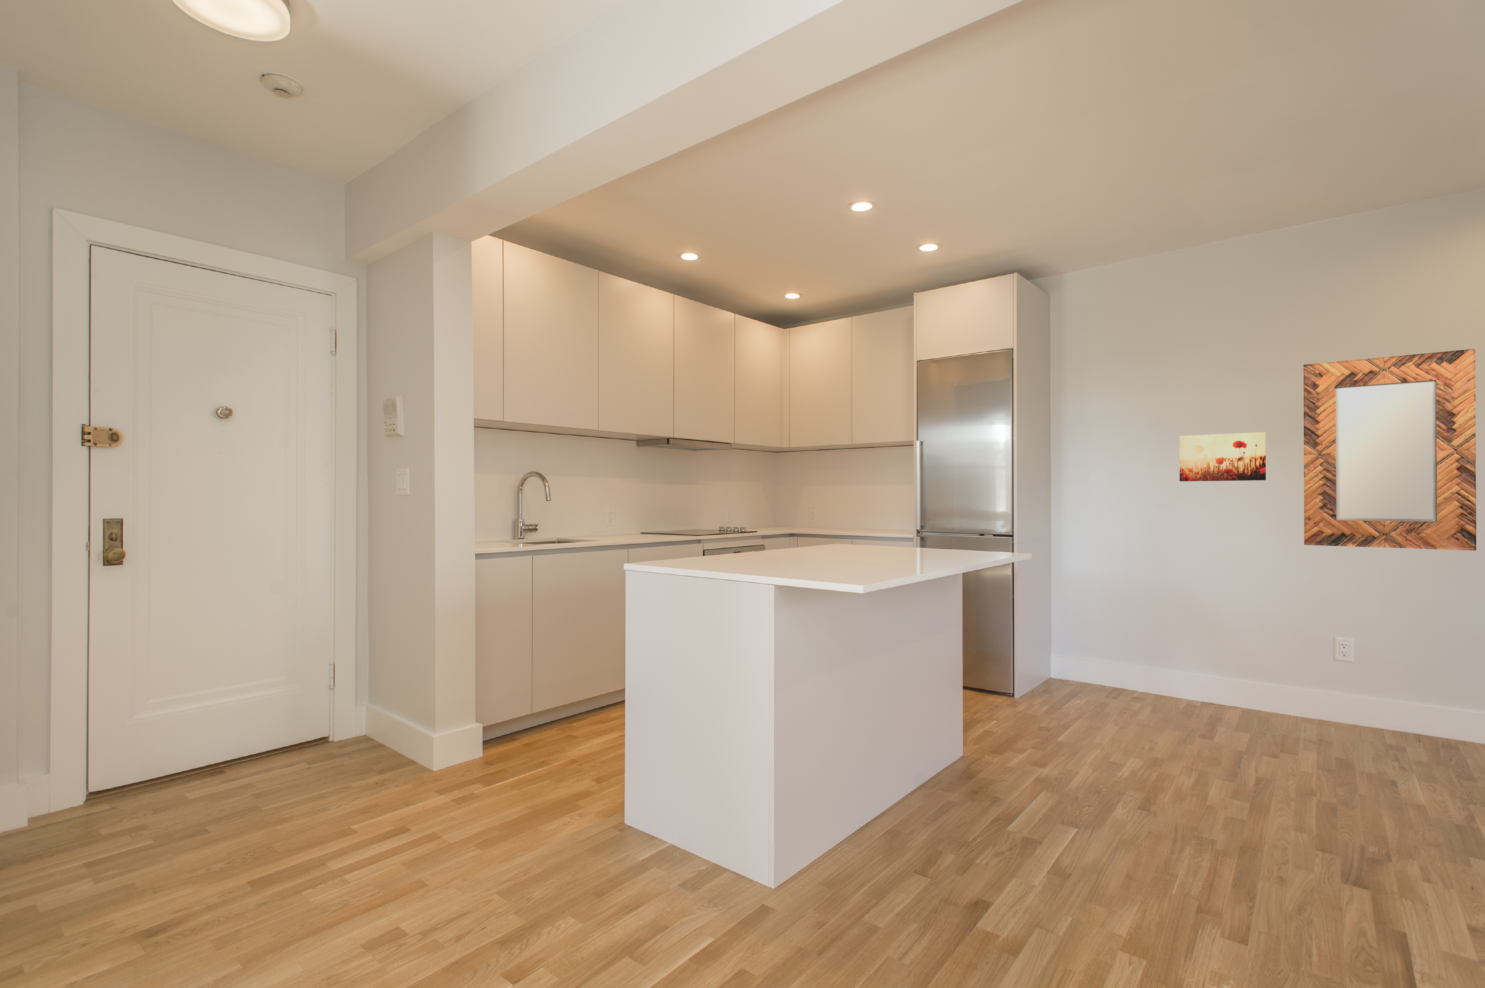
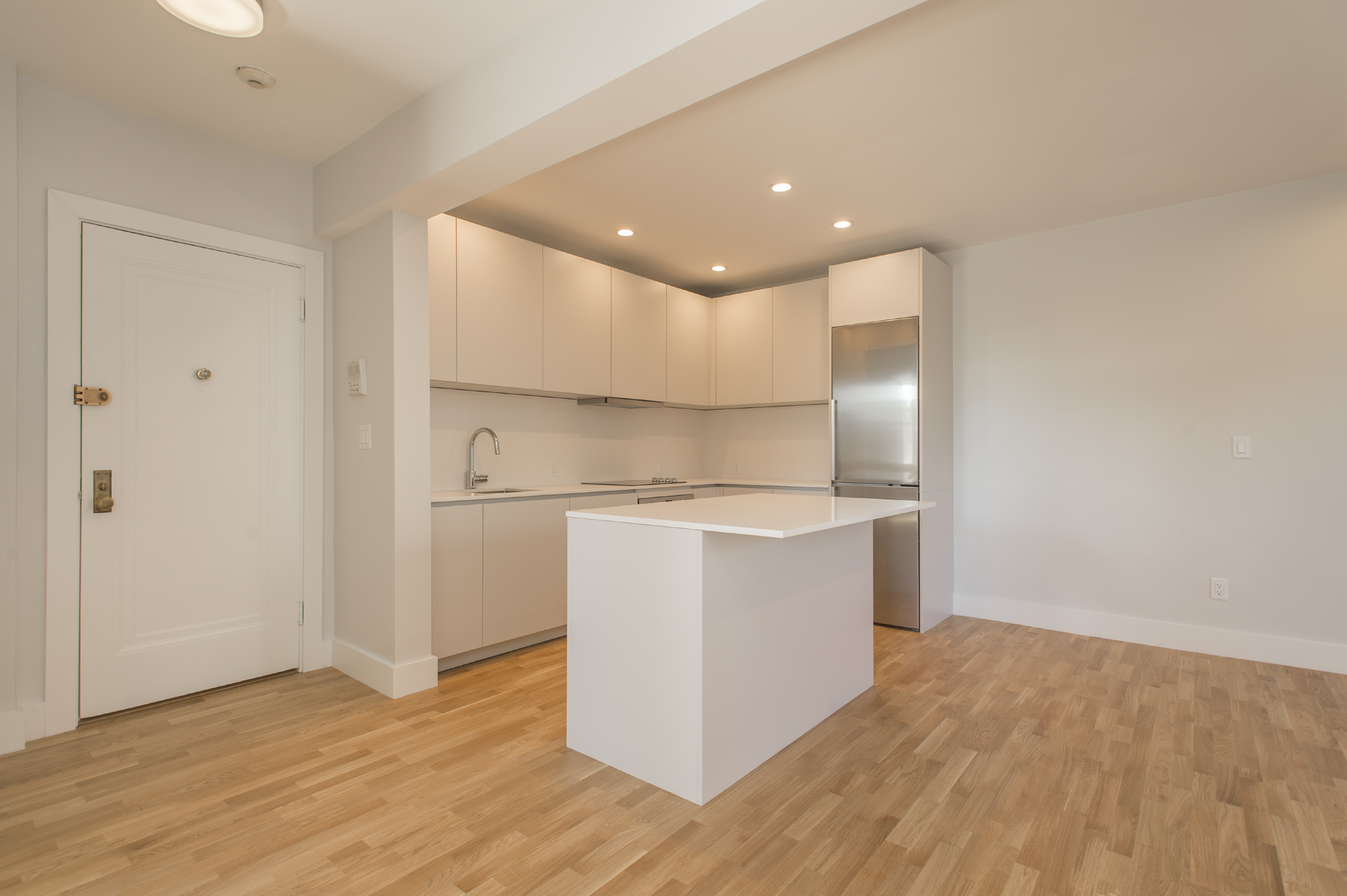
- home mirror [1303,348,1476,551]
- wall art [1179,431,1267,482]
